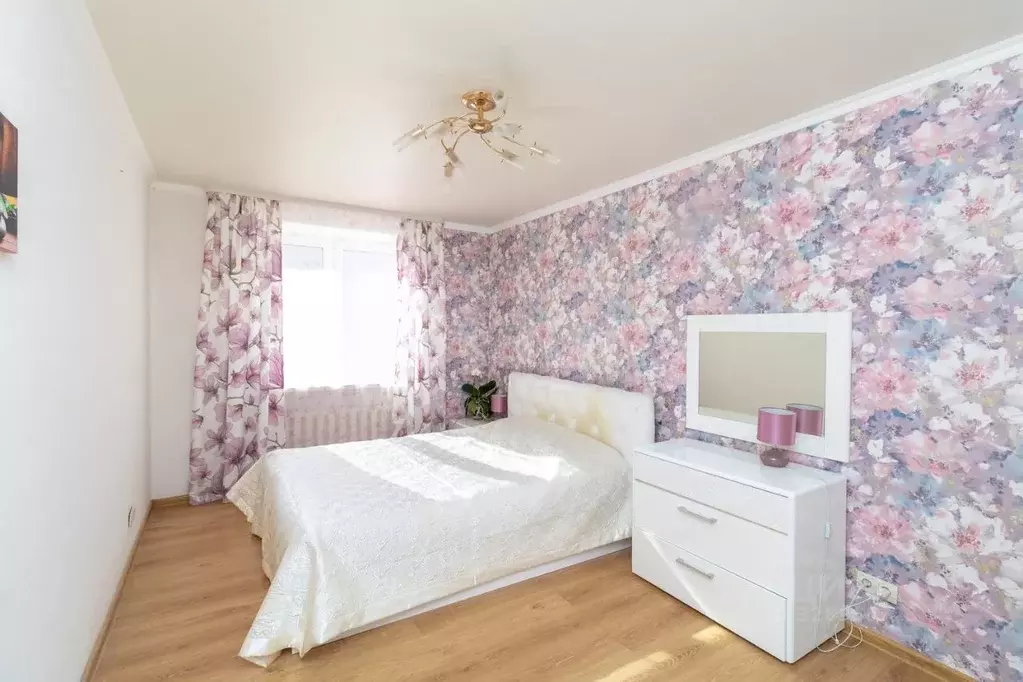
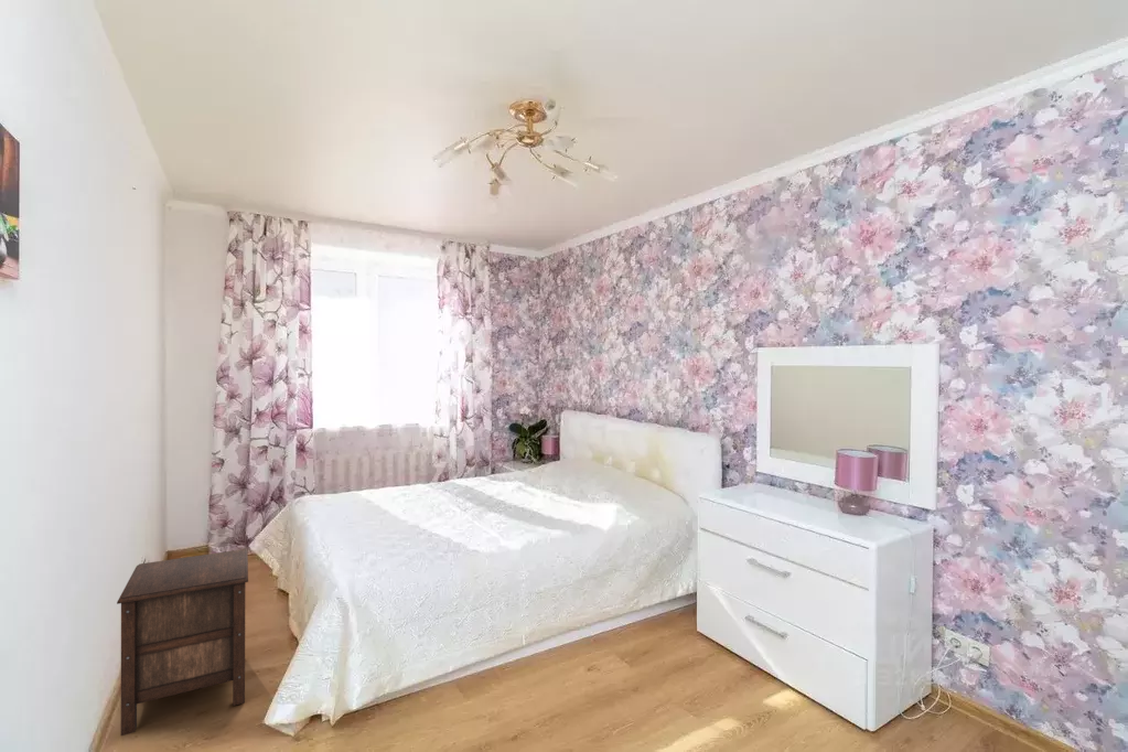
+ nightstand [116,548,249,737]
